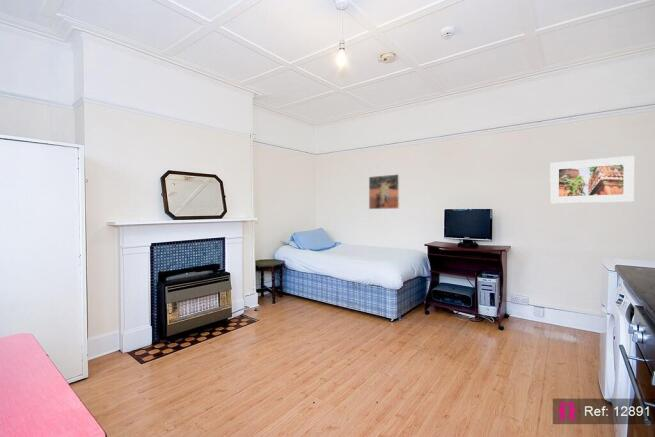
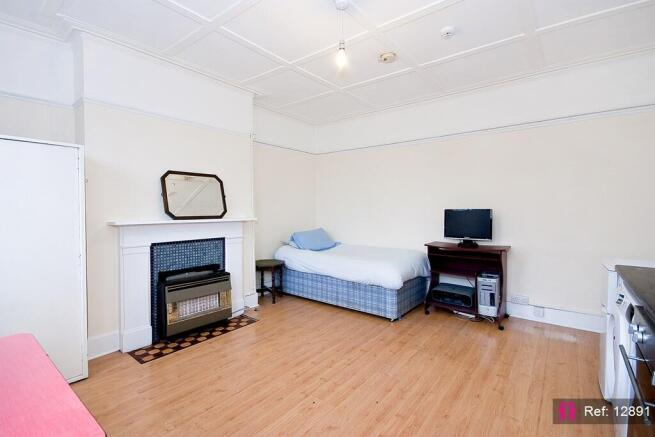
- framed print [549,155,635,204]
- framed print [368,173,401,210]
